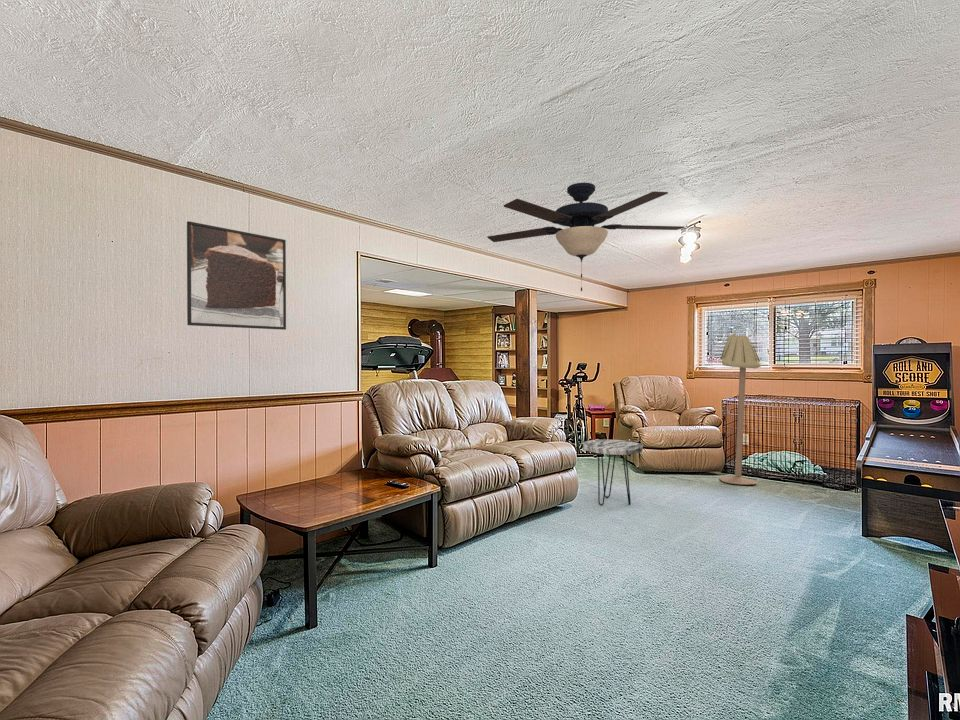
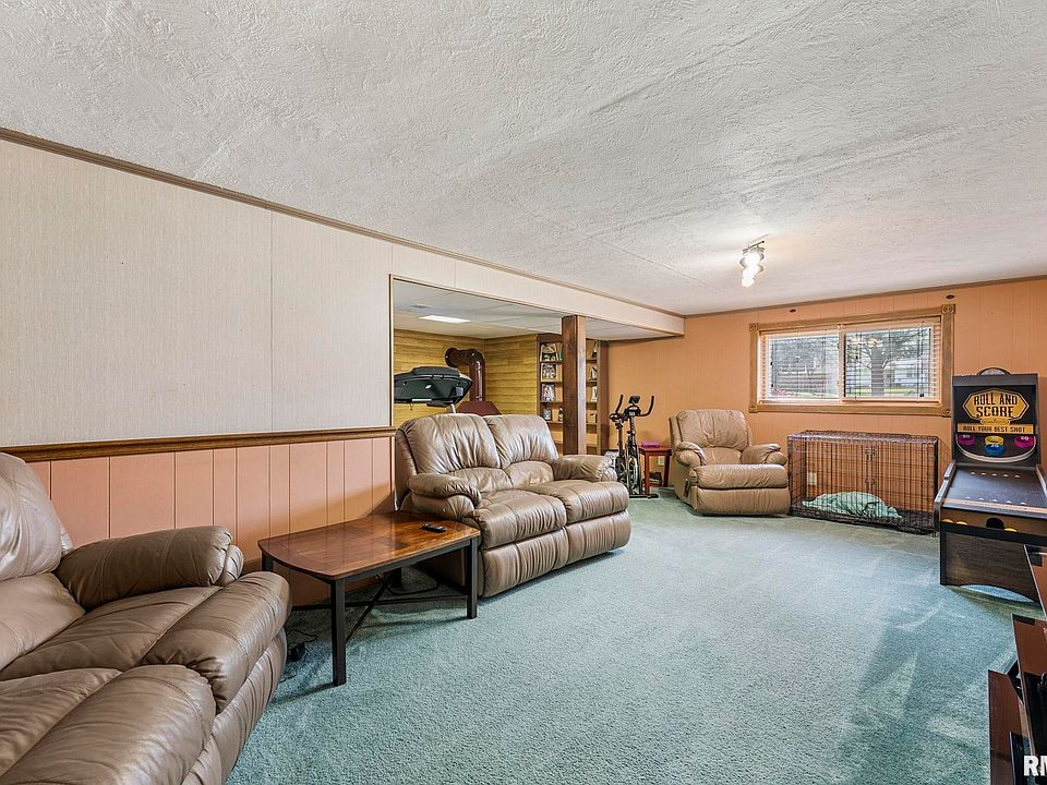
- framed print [186,220,287,331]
- side table [582,439,644,506]
- floor lamp [719,332,762,486]
- ceiling fan [486,182,686,292]
